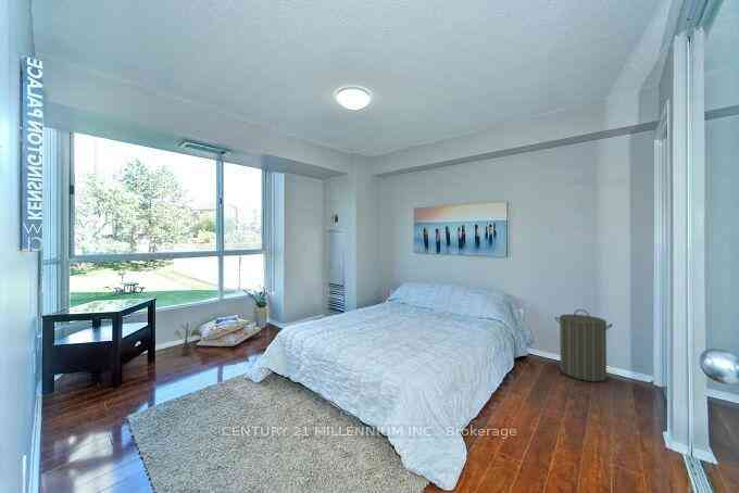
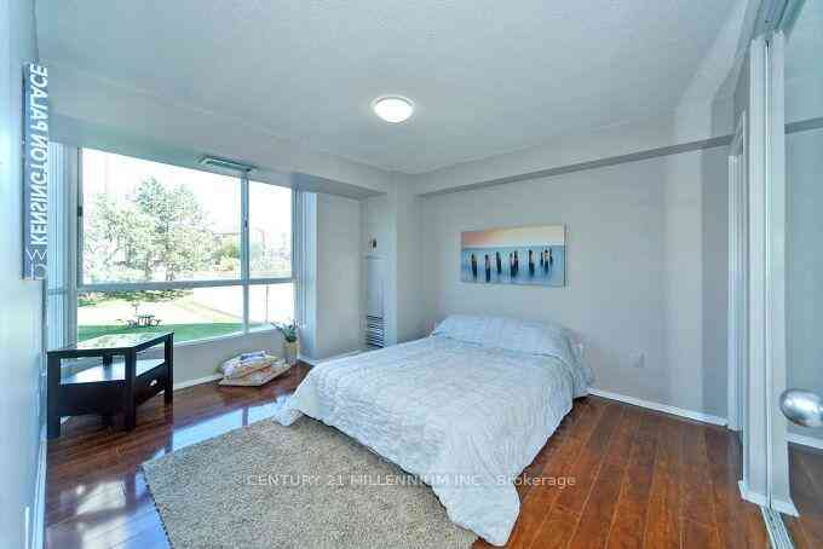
- laundry hamper [554,308,614,382]
- decorative plant [174,321,202,356]
